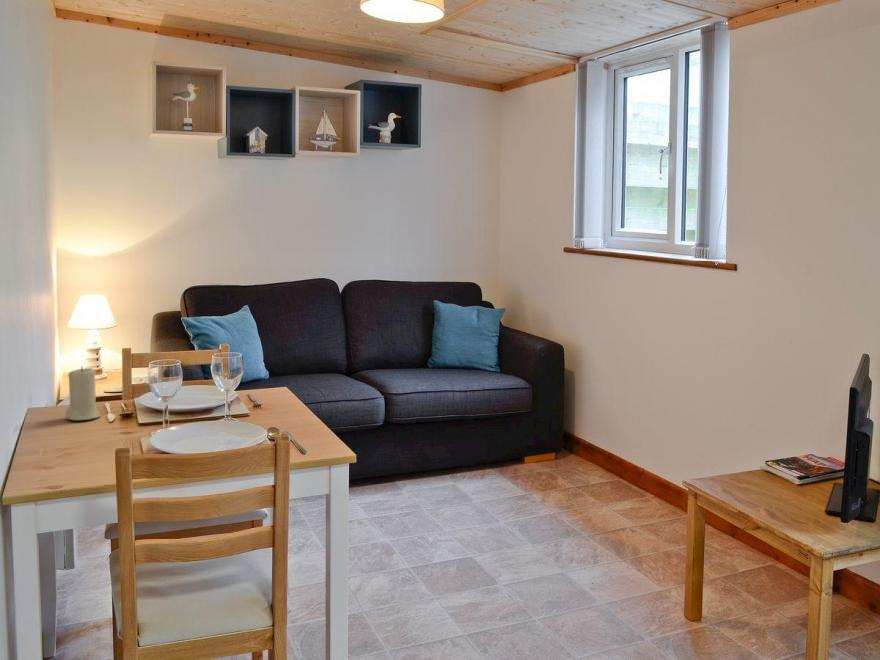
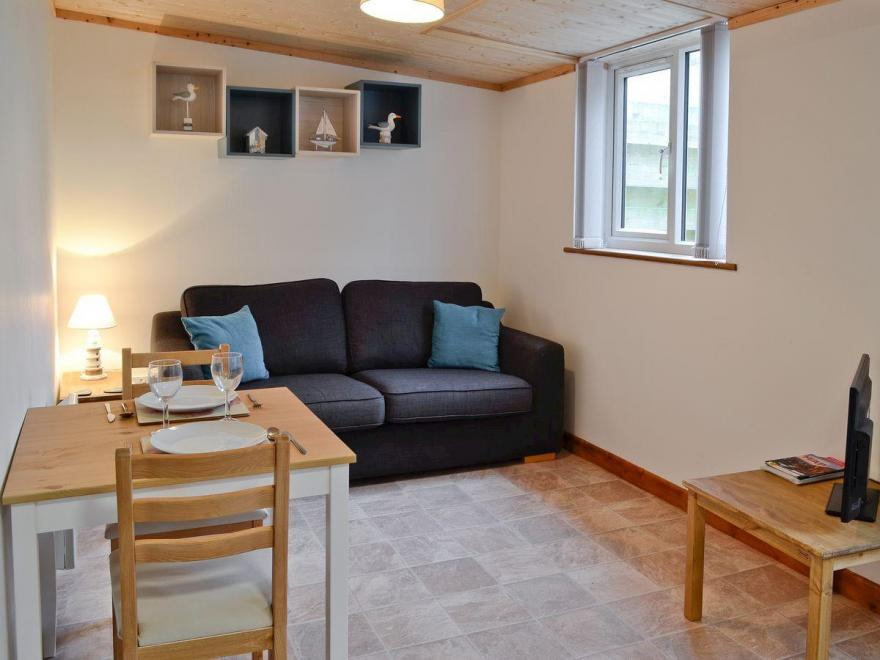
- candle [64,365,102,421]
